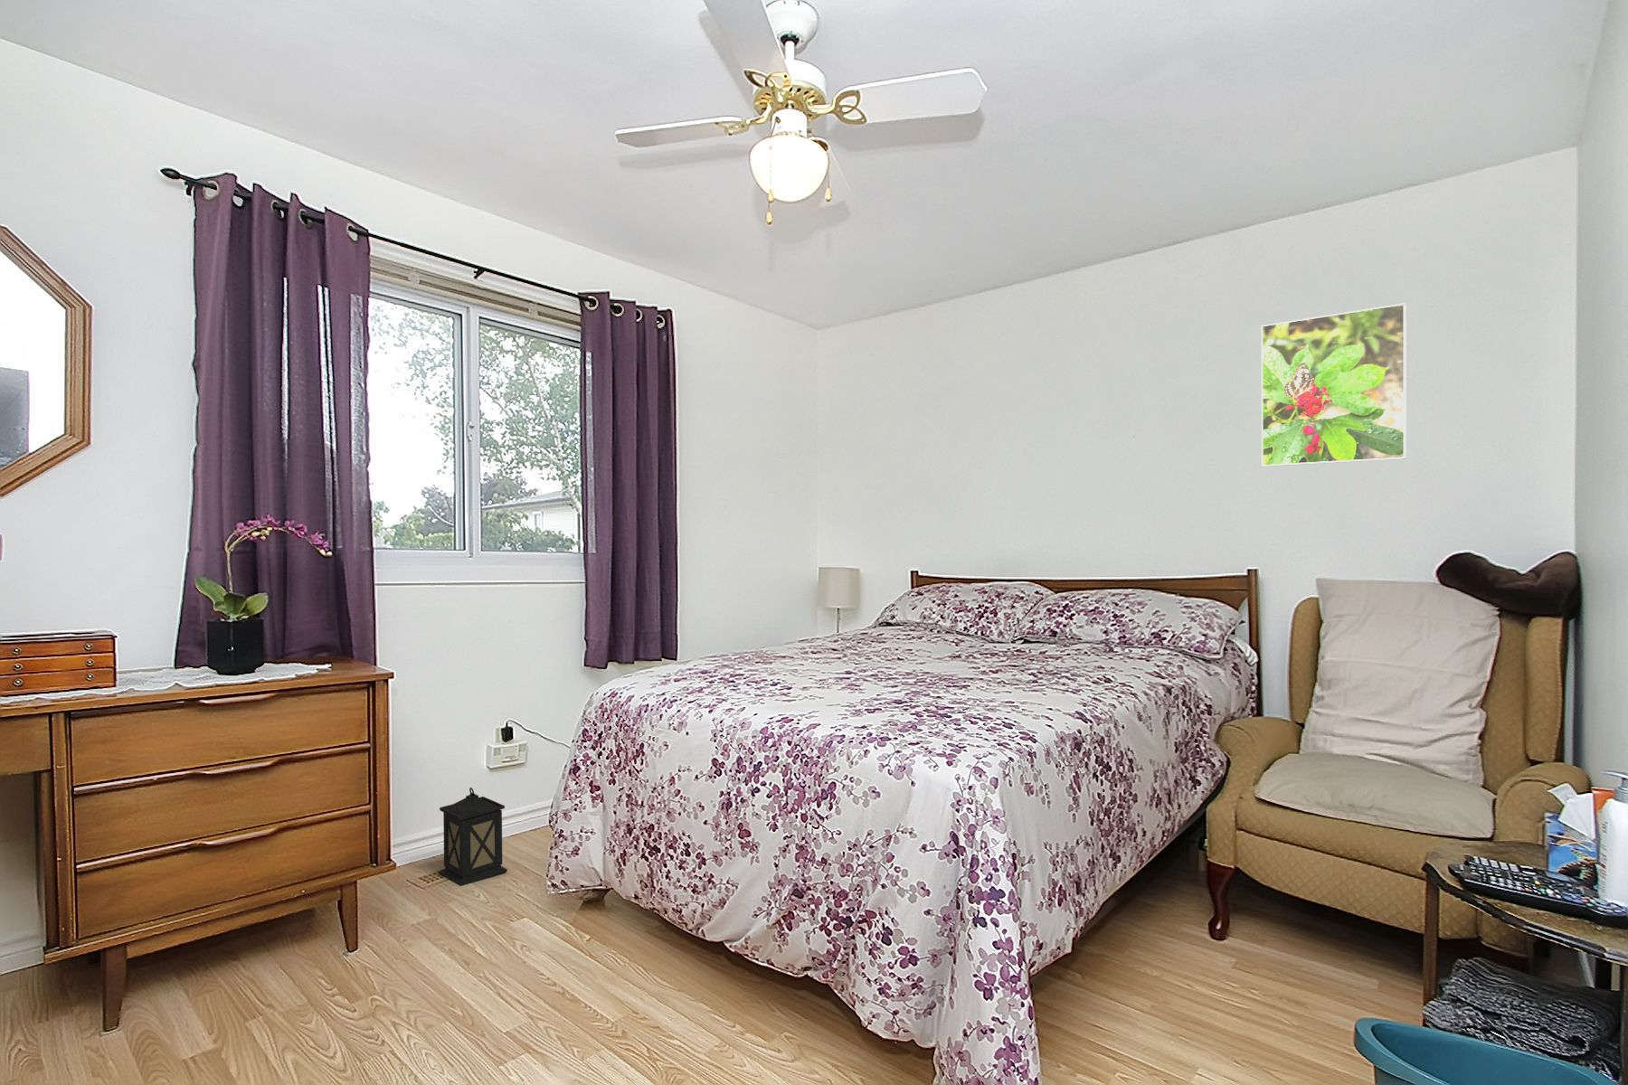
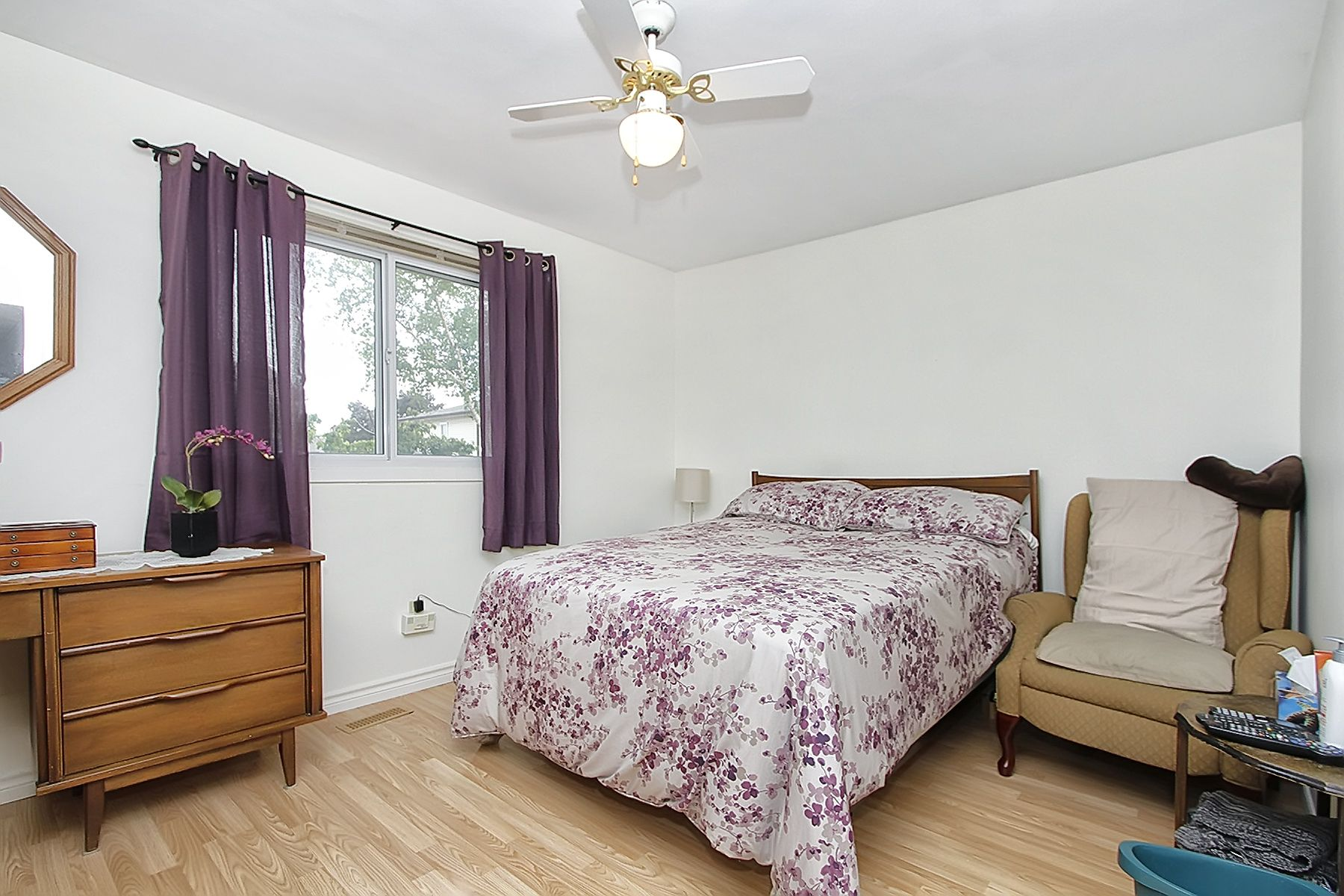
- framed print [1261,302,1406,467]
- lantern [437,787,509,886]
